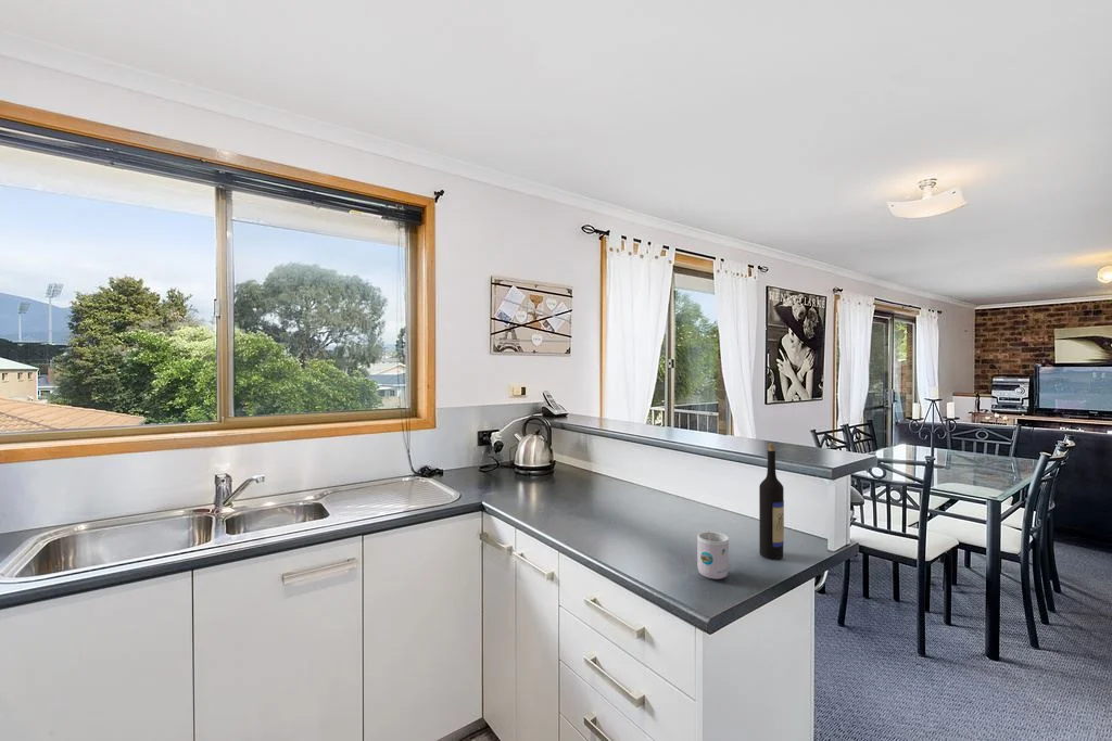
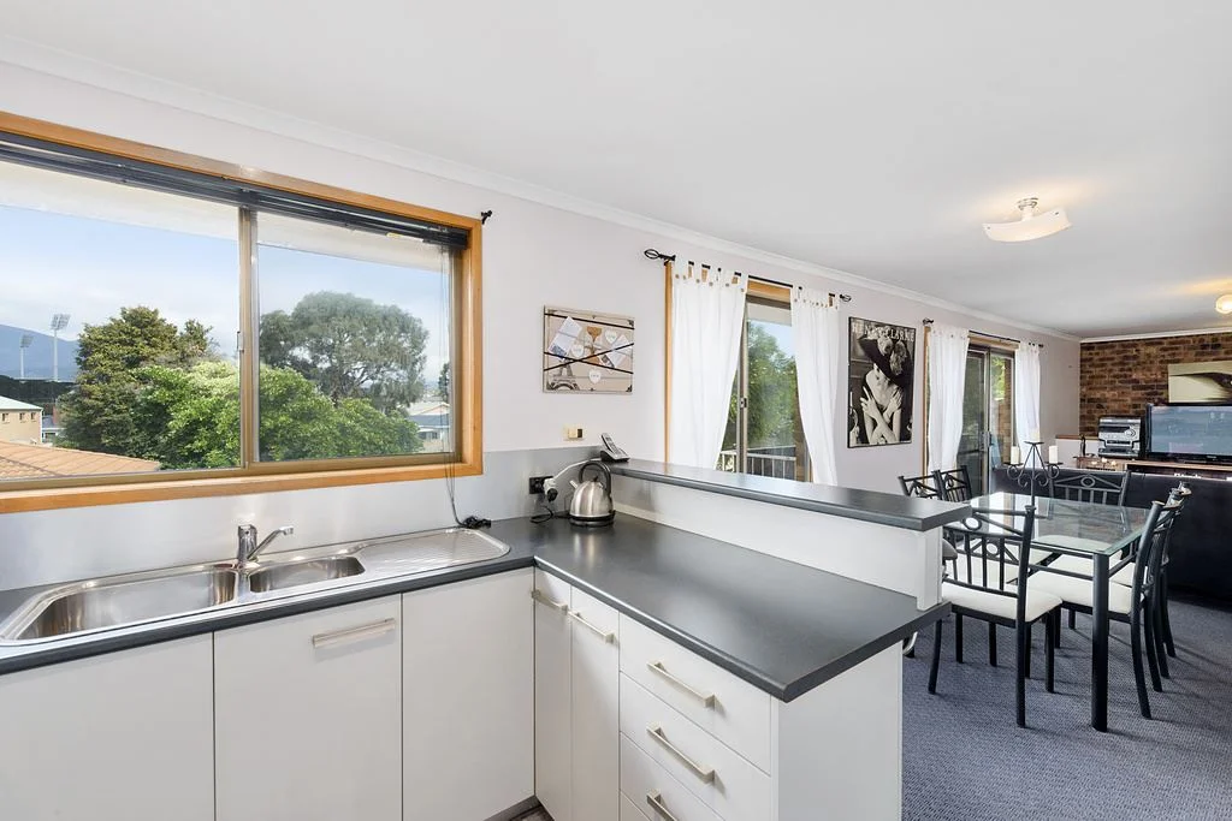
- mug [696,531,730,580]
- wine bottle [758,443,785,561]
